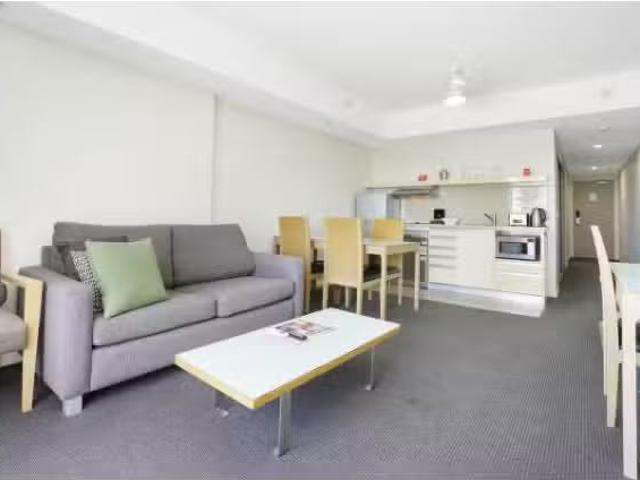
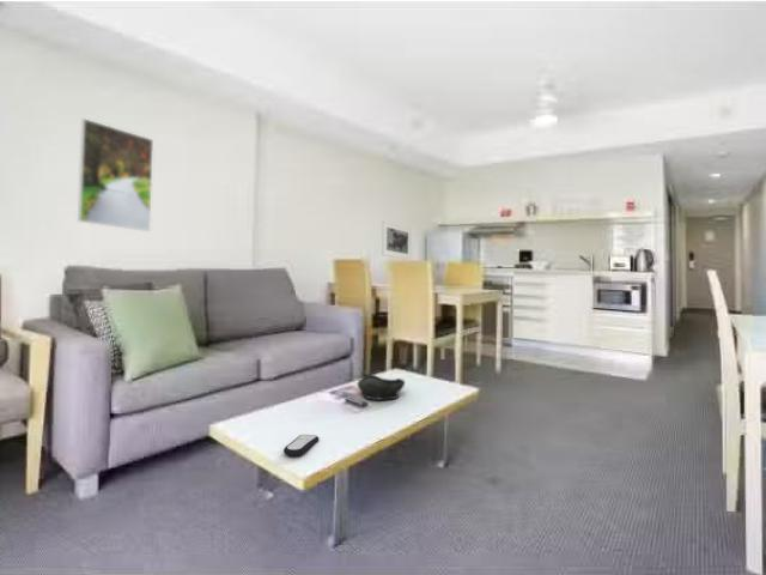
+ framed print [77,117,154,232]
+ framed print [381,219,413,261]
+ remote control [282,434,320,458]
+ bowl [357,374,406,401]
